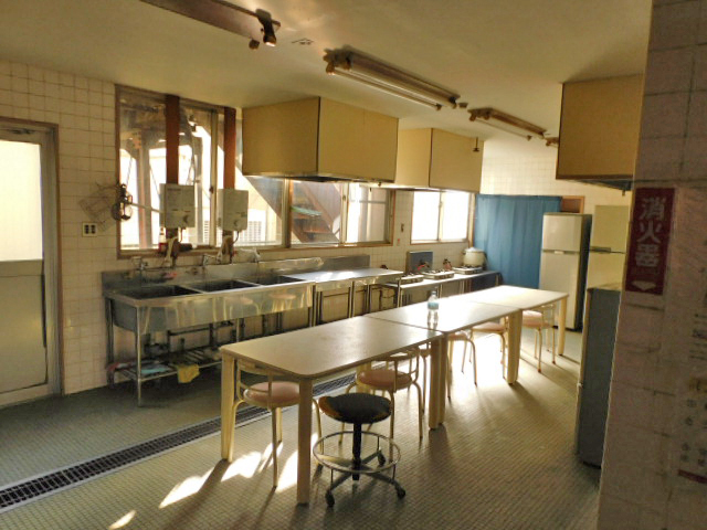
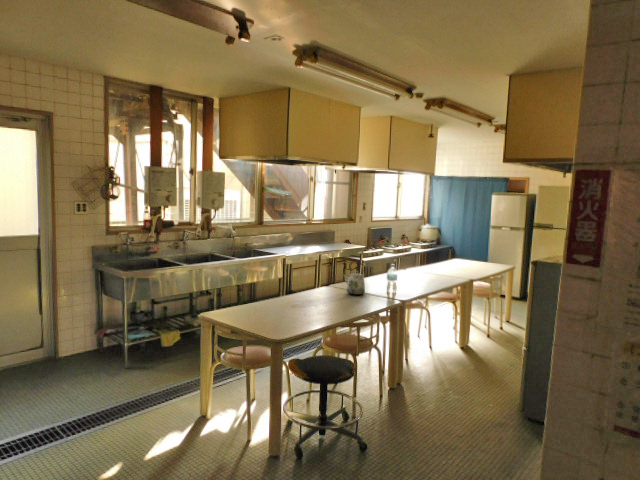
+ kettle [342,261,366,296]
